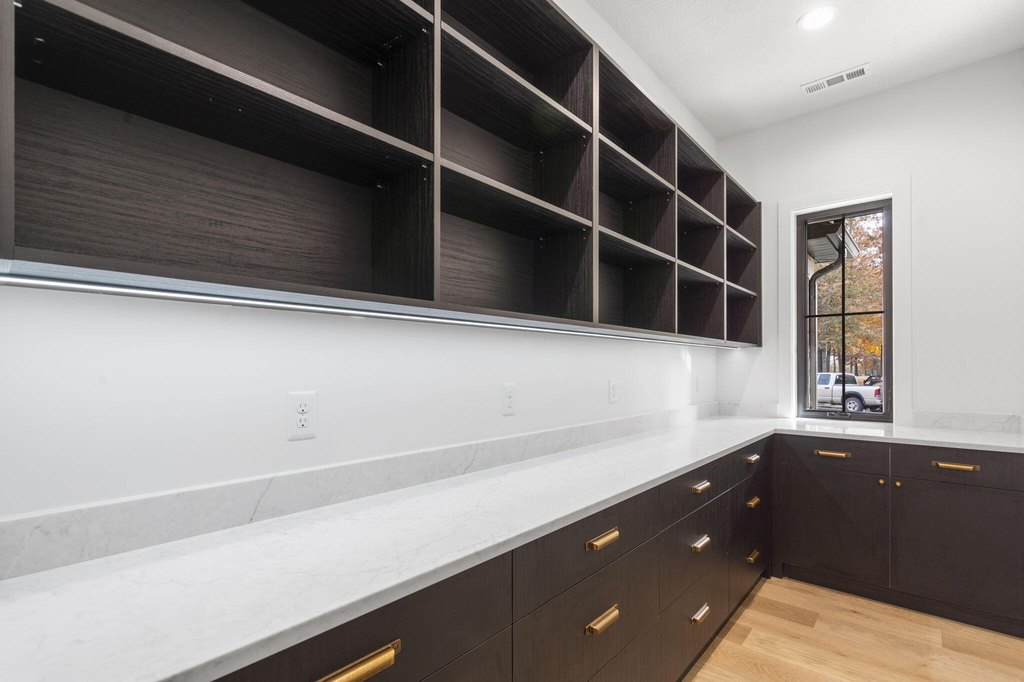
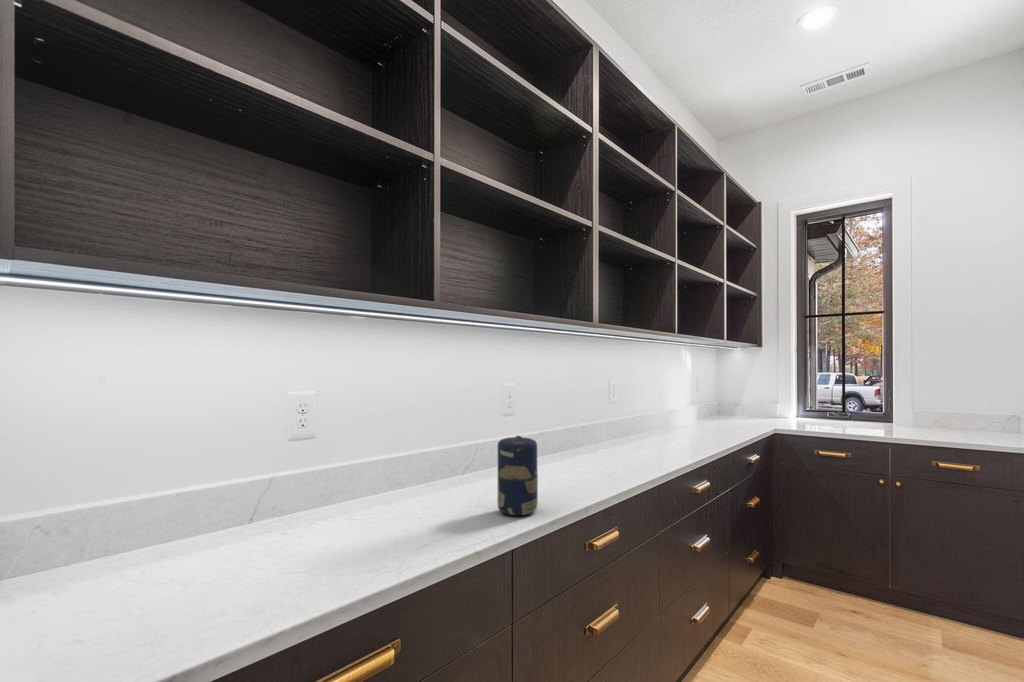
+ candle [496,434,539,516]
